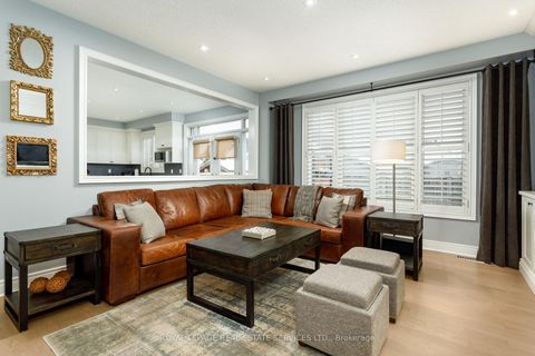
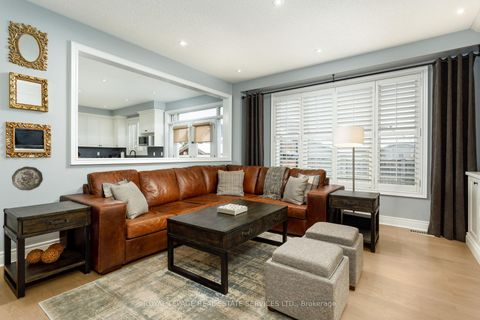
+ decorative plate [11,165,44,192]
